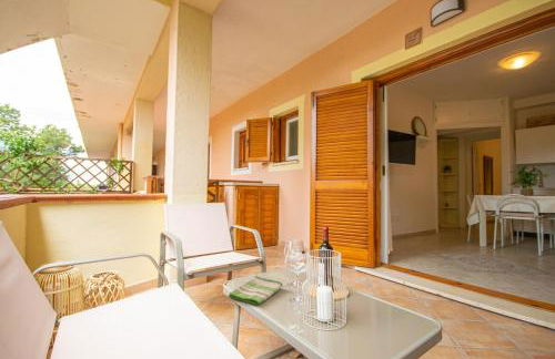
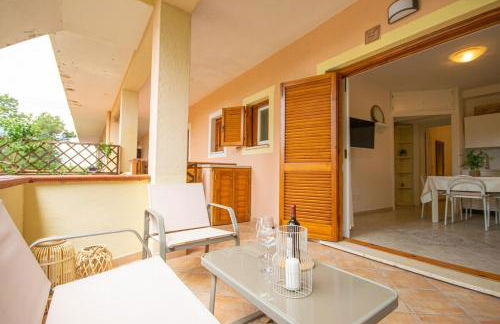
- dish towel [228,275,283,306]
